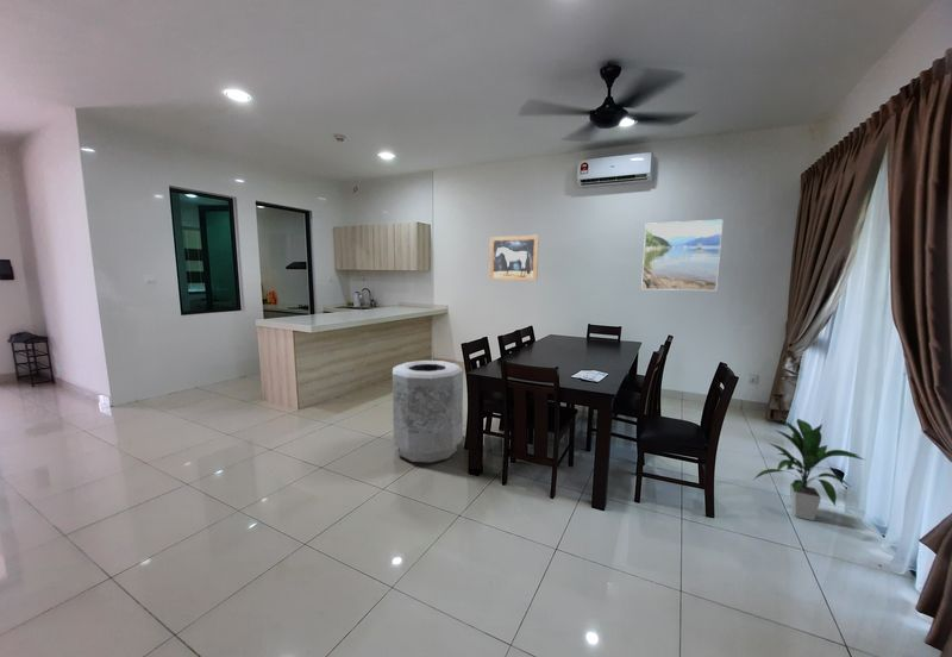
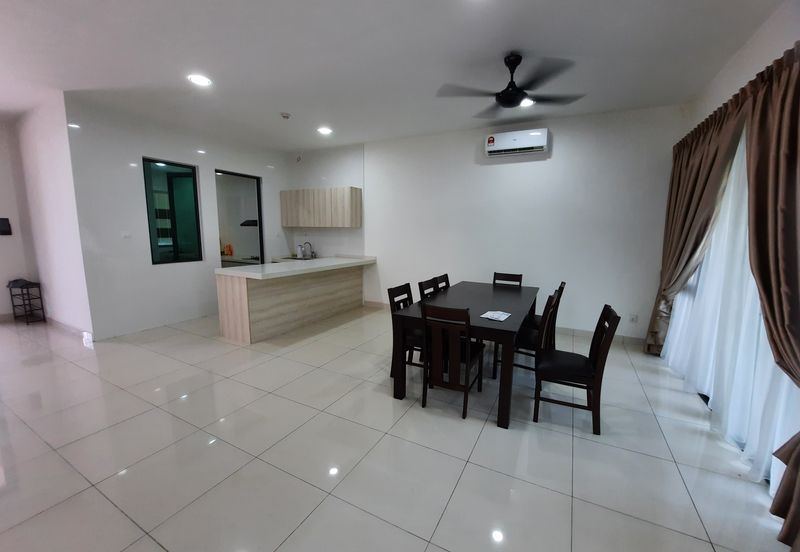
- wall art [488,234,540,282]
- indoor plant [751,418,865,521]
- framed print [640,219,724,292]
- trash can [392,359,464,464]
